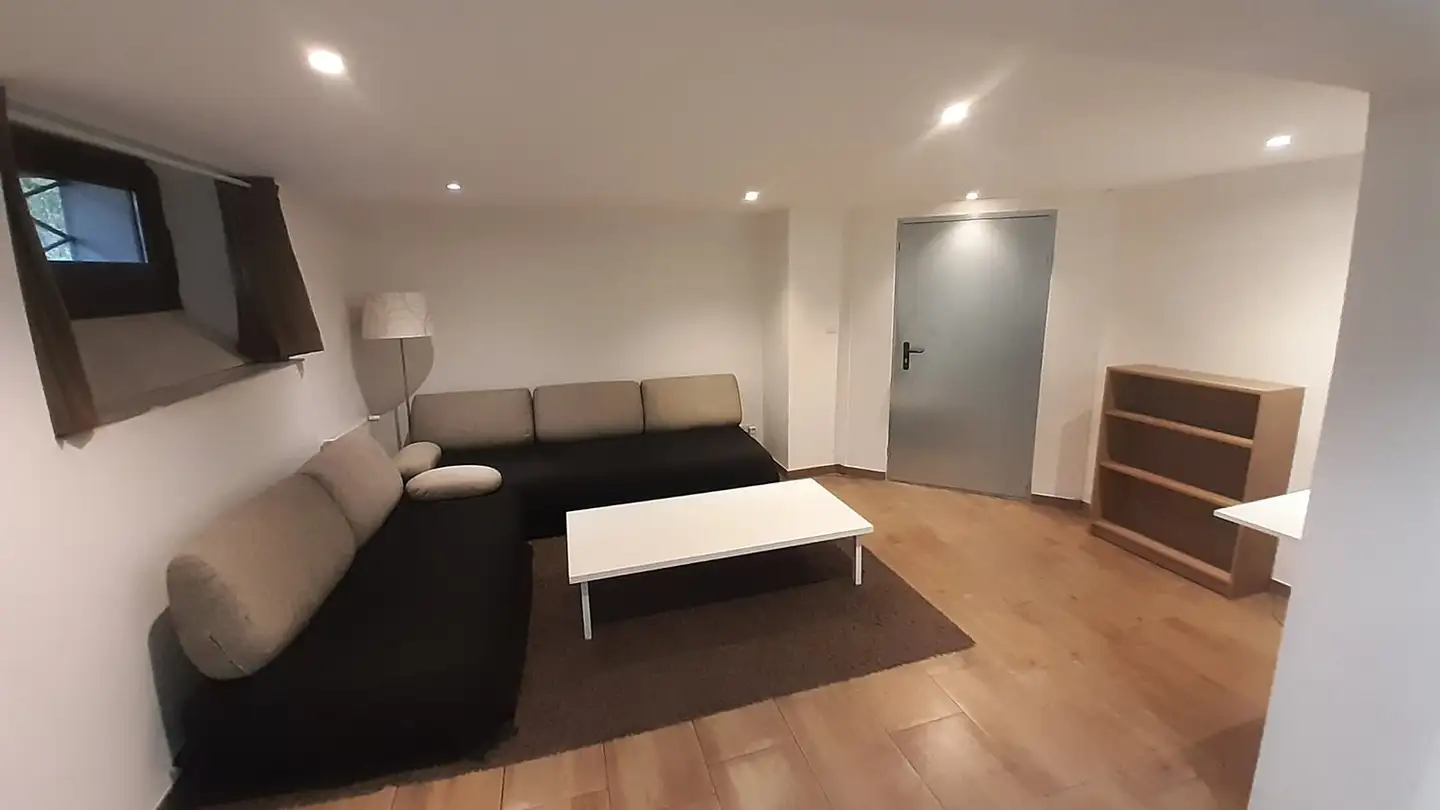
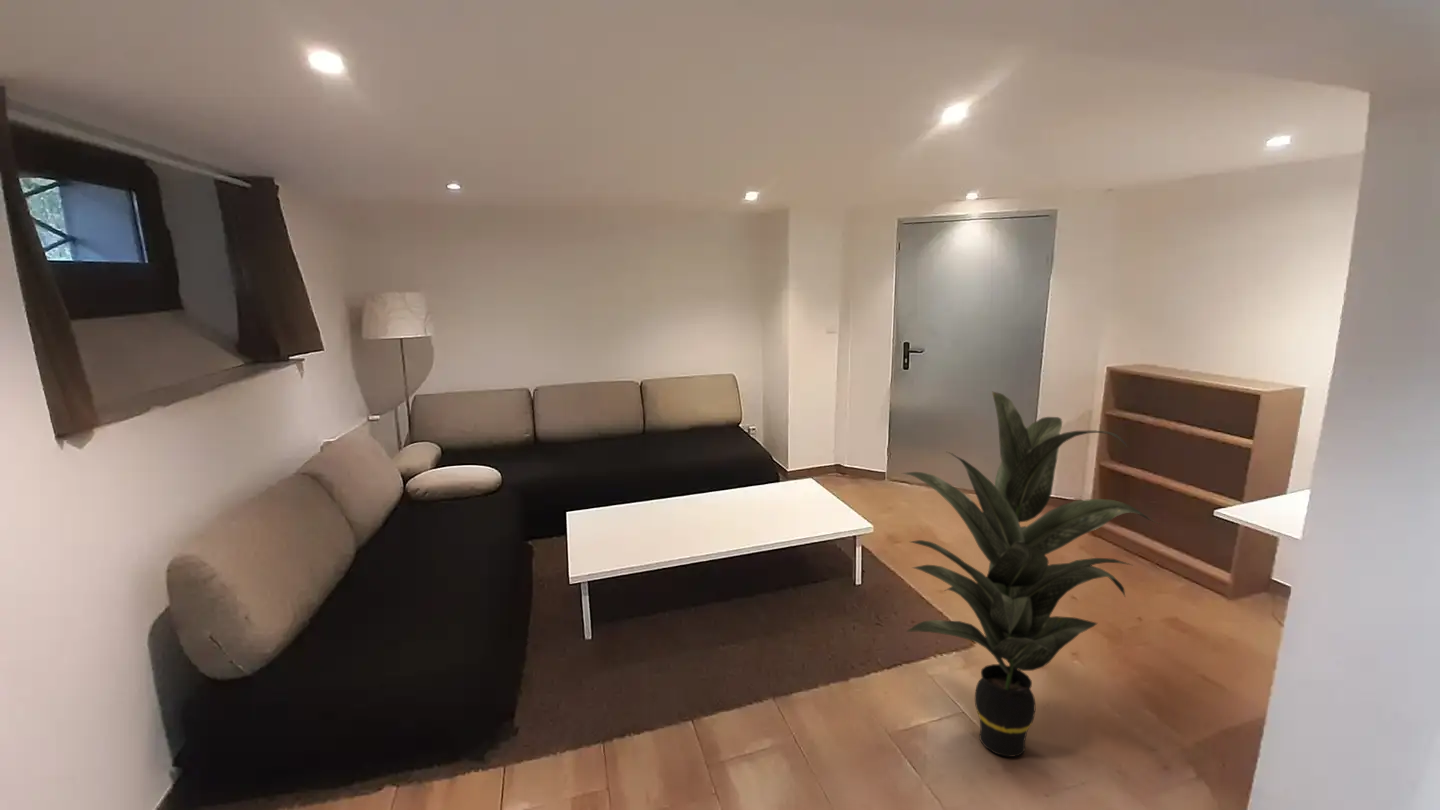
+ indoor plant [901,390,1160,758]
